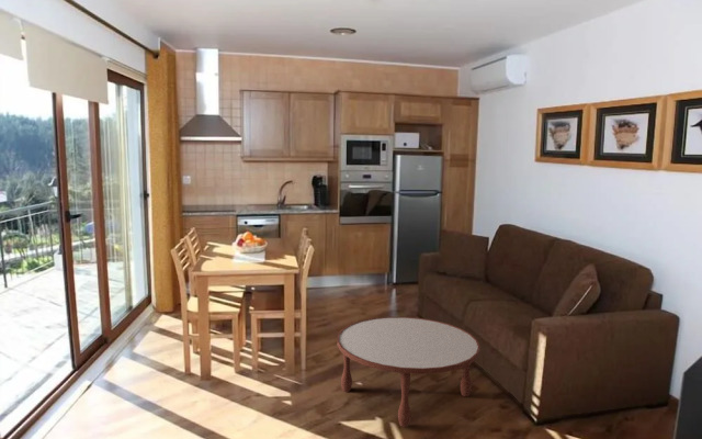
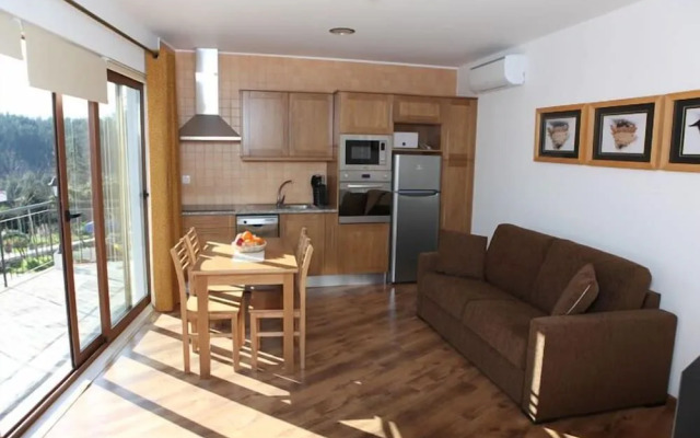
- coffee table [336,316,482,428]
